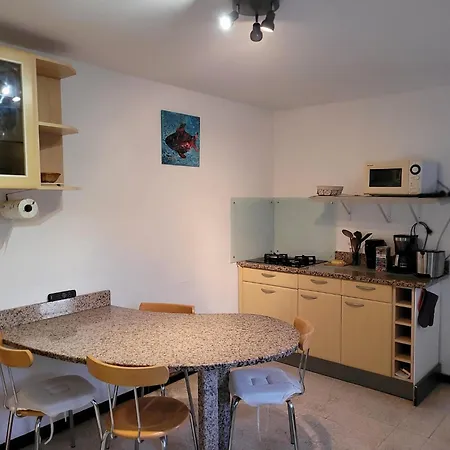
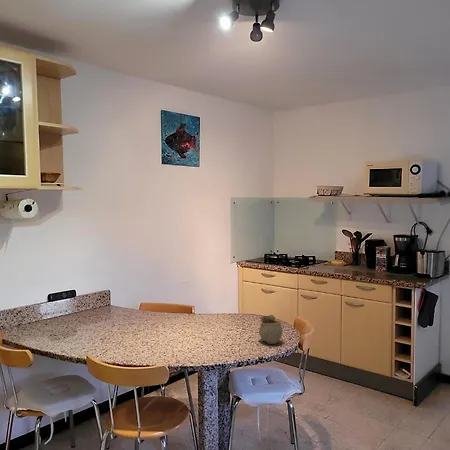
+ mug [258,314,283,345]
